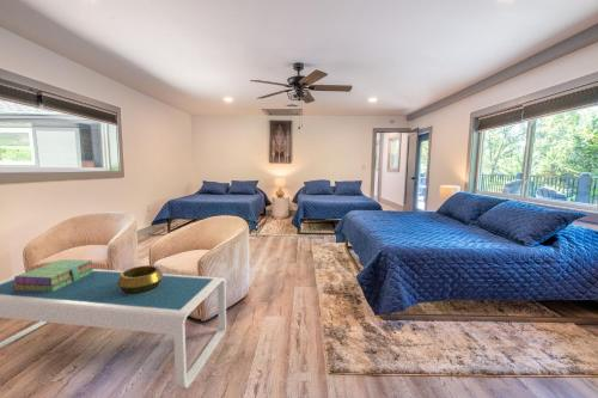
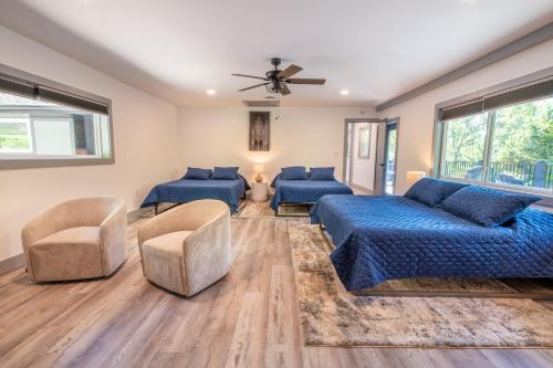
- stack of books [12,258,96,292]
- decorative bowl [117,264,164,294]
- coffee table [0,268,227,390]
